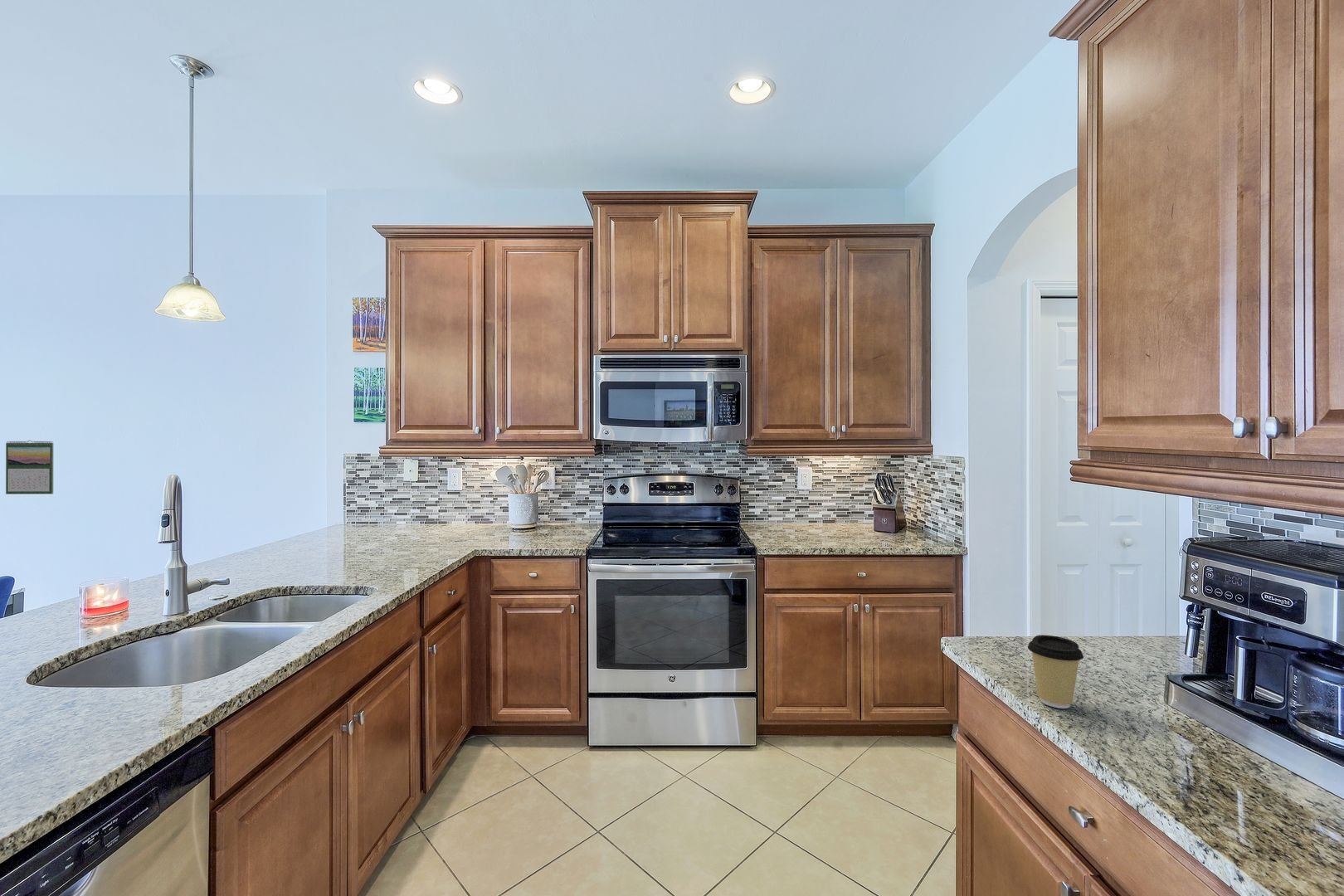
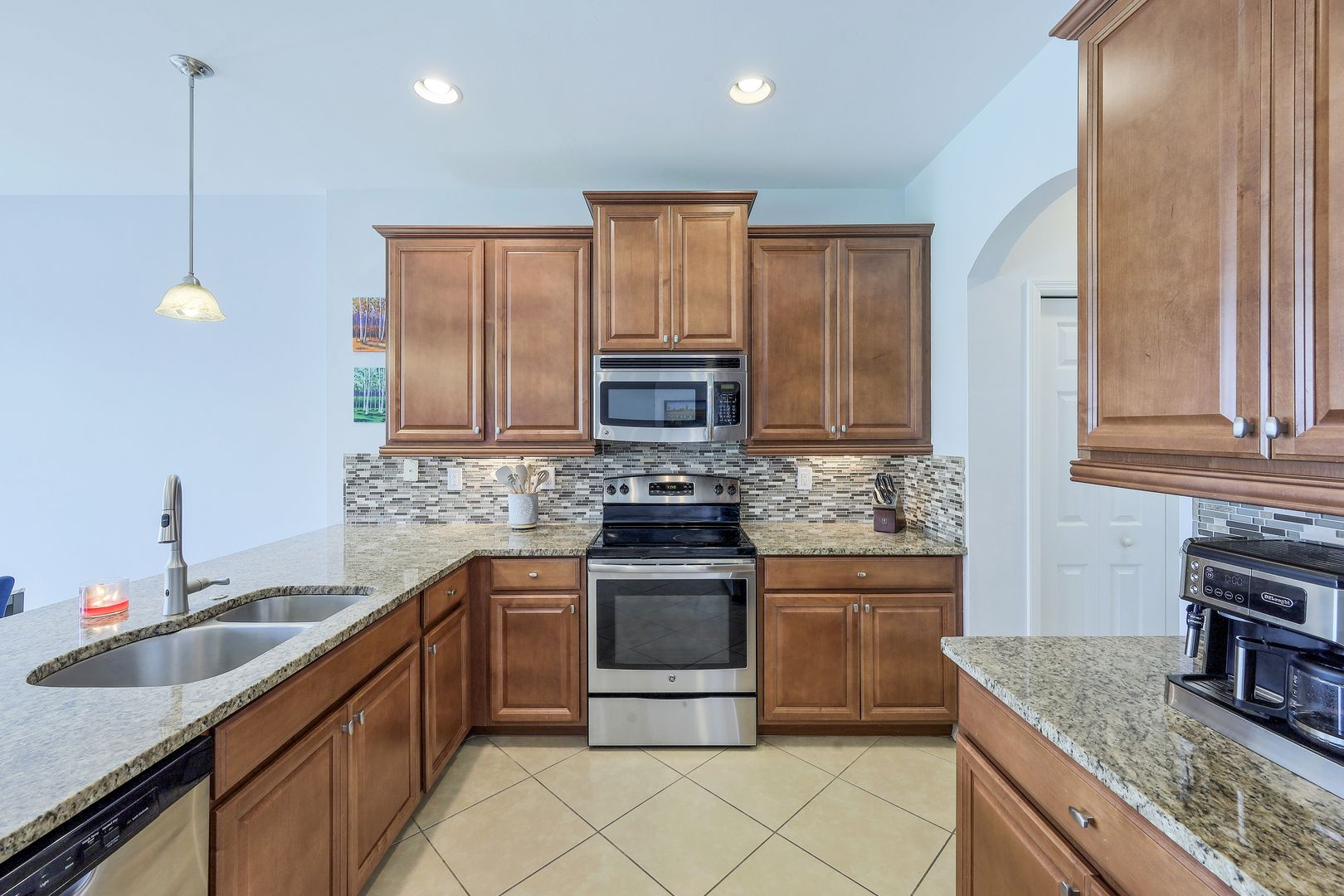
- calendar [5,440,54,495]
- coffee cup [1027,634,1084,709]
